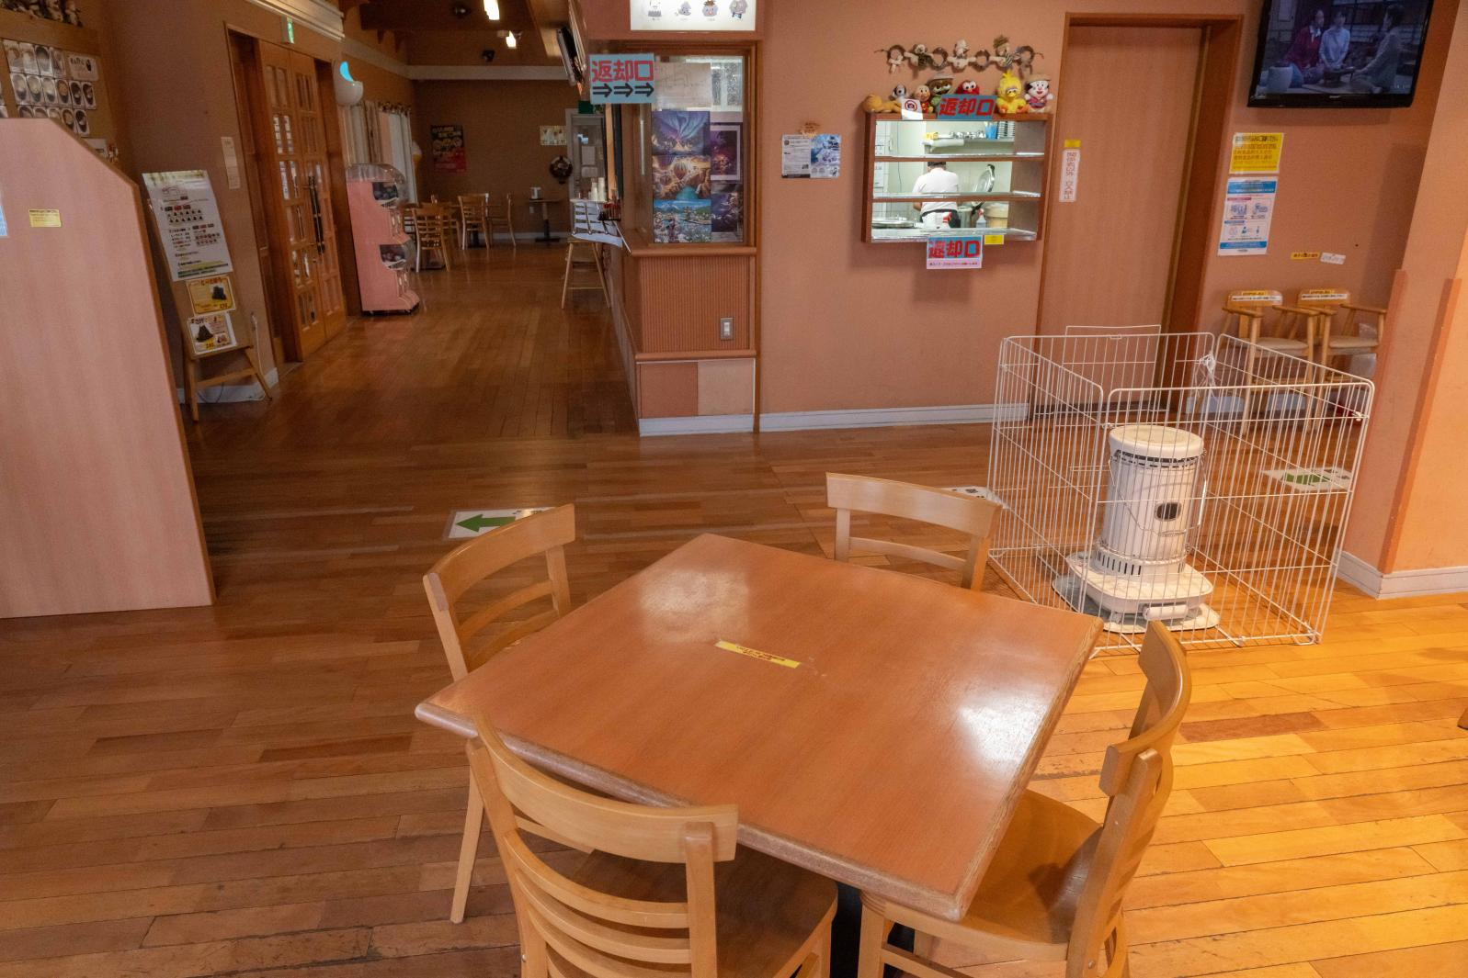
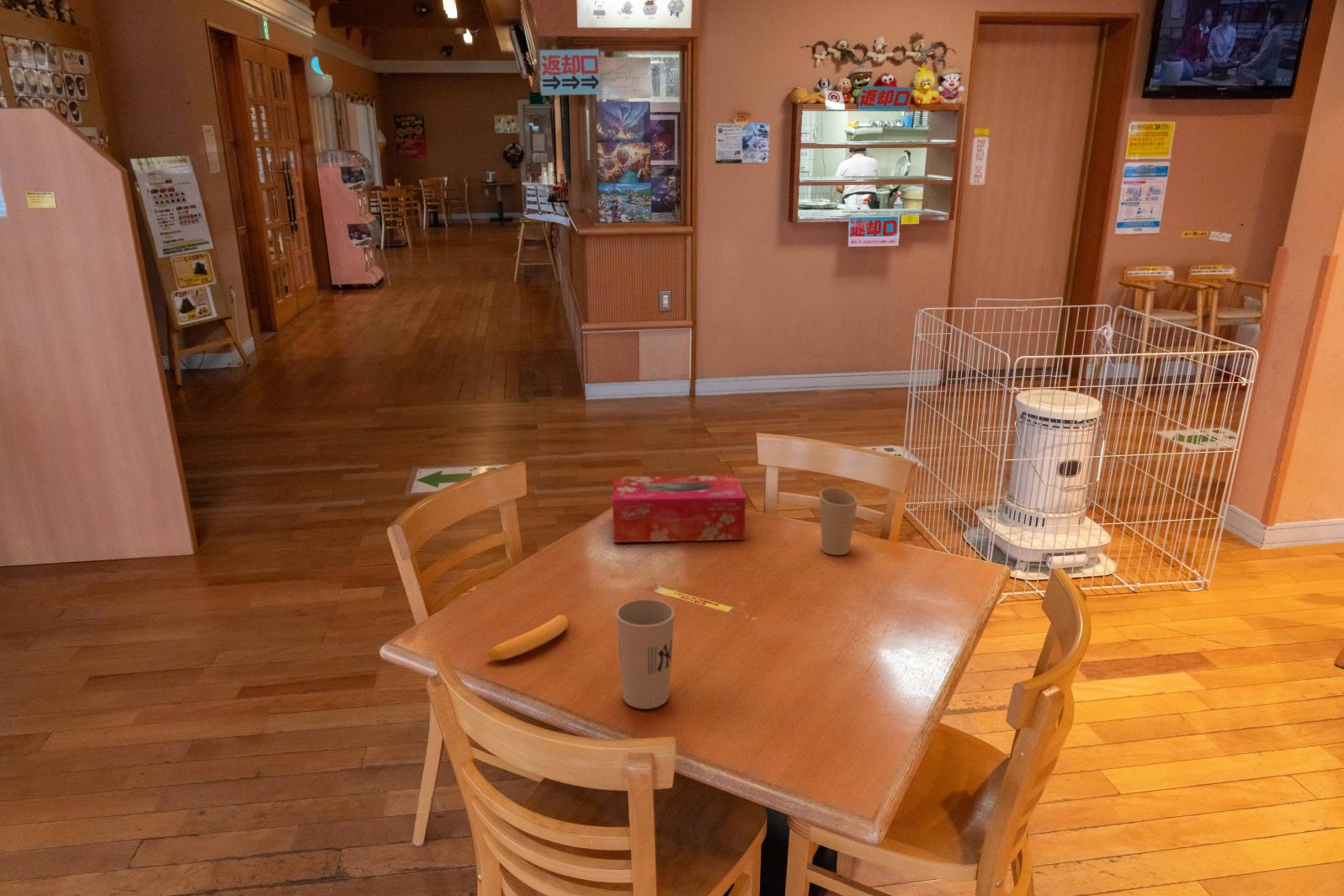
+ tissue box [612,475,746,543]
+ cup [615,598,676,710]
+ banana [486,612,569,660]
+ cup [819,486,858,556]
